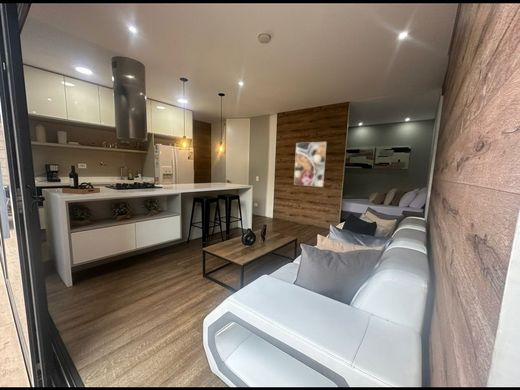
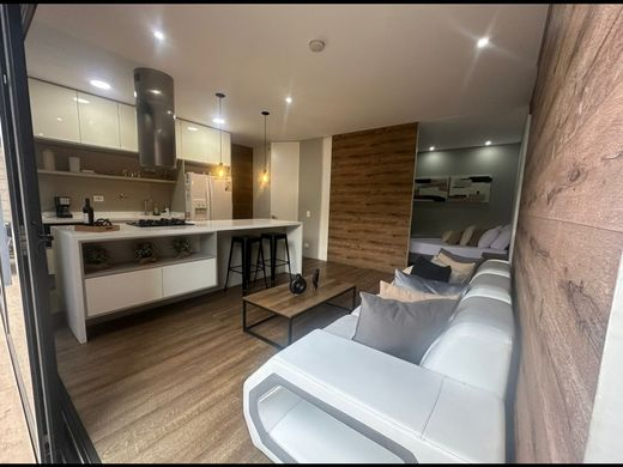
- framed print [293,141,328,188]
